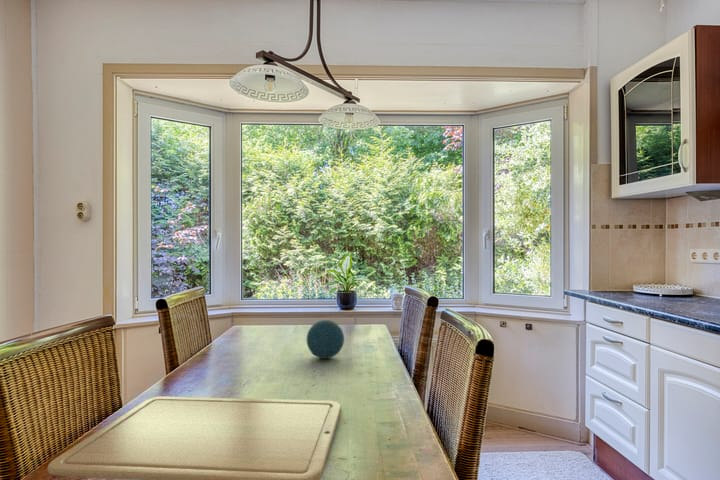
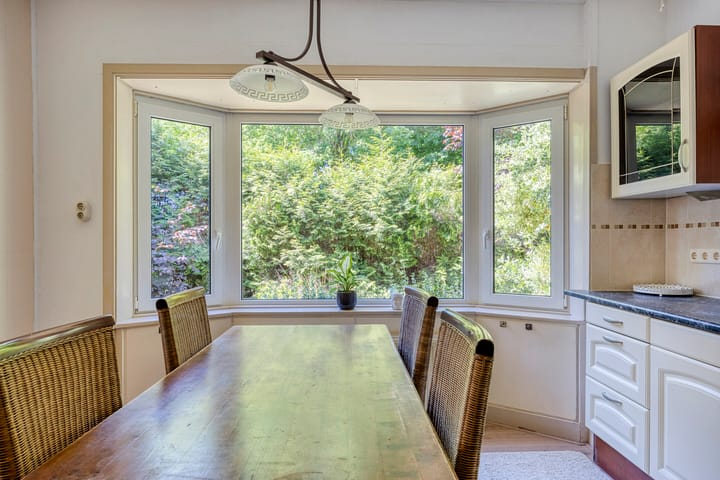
- decorative orb [305,319,345,360]
- chopping board [47,395,342,480]
